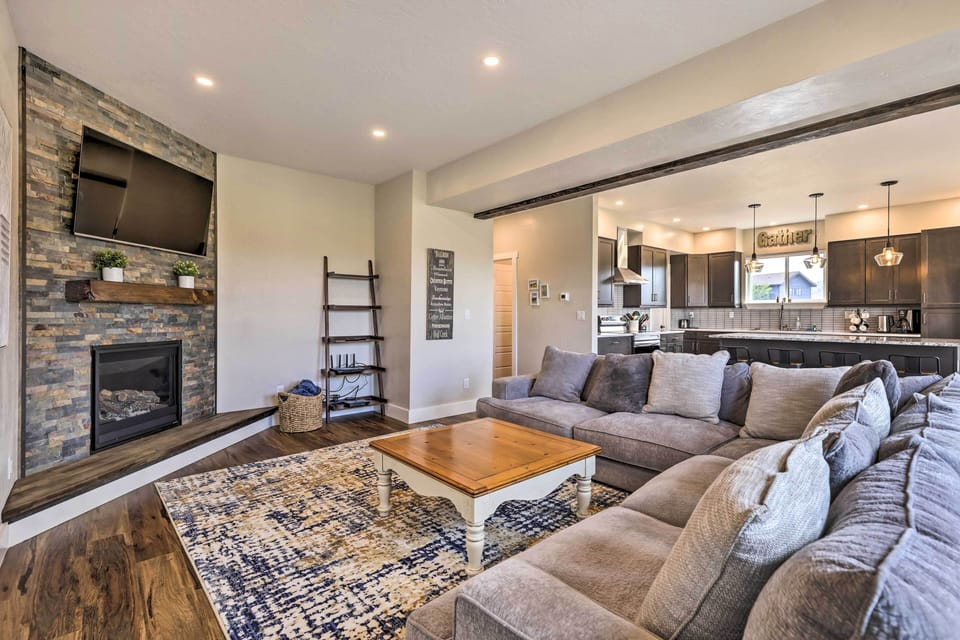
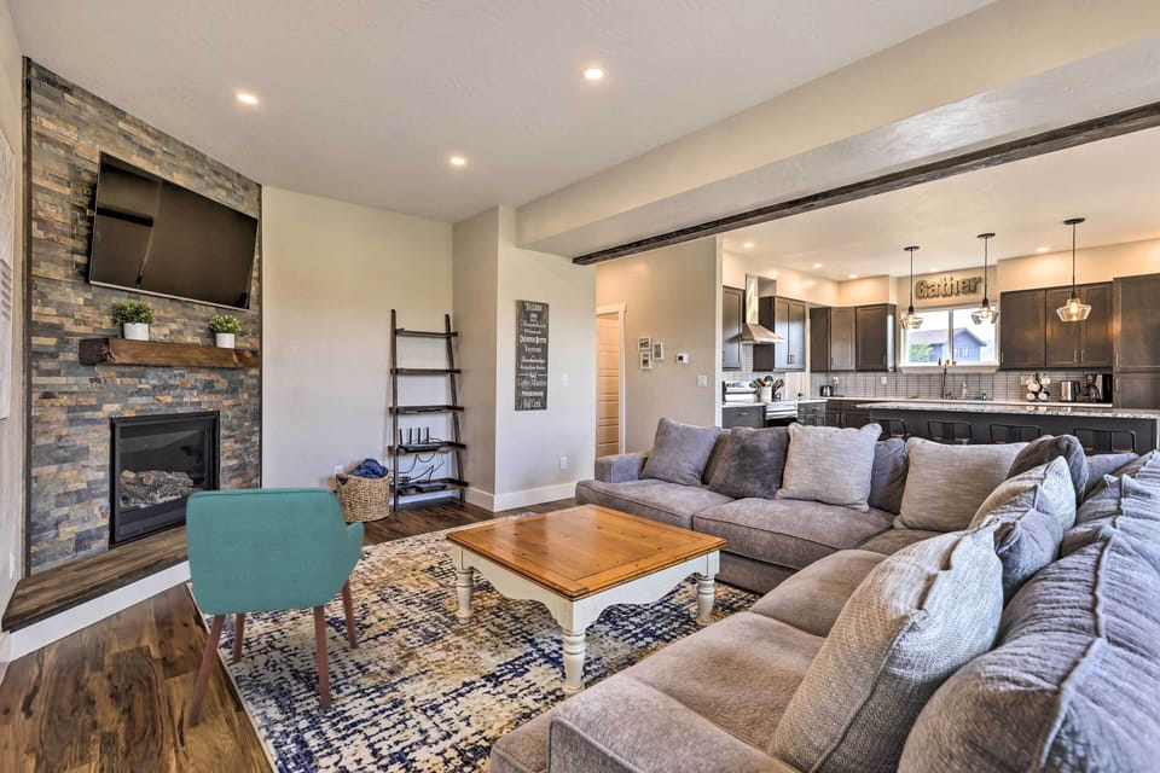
+ chair [185,487,365,726]
